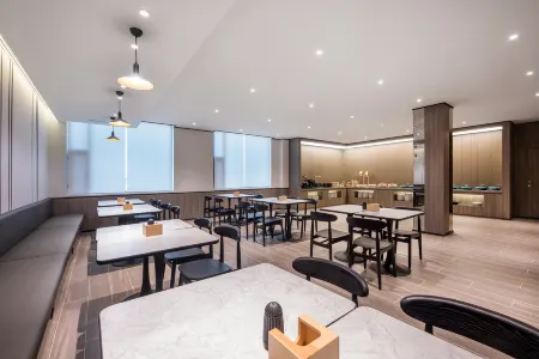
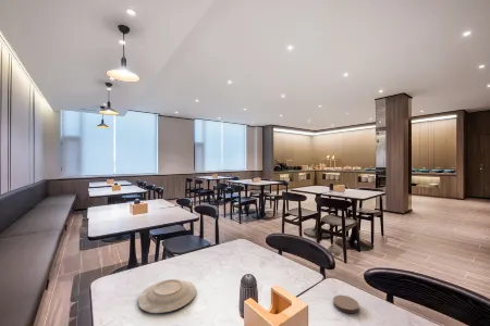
+ plate [137,278,197,314]
+ coaster [332,294,359,314]
